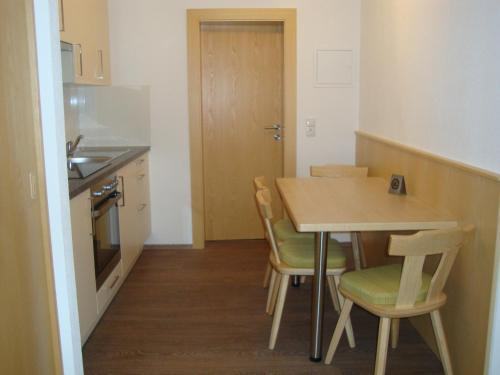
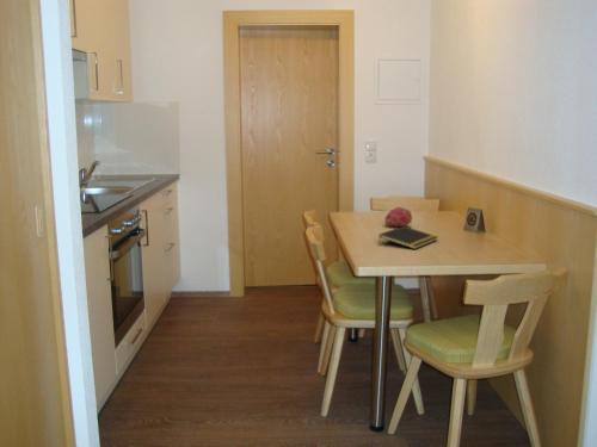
+ fruit [383,206,413,228]
+ notepad [377,225,438,250]
